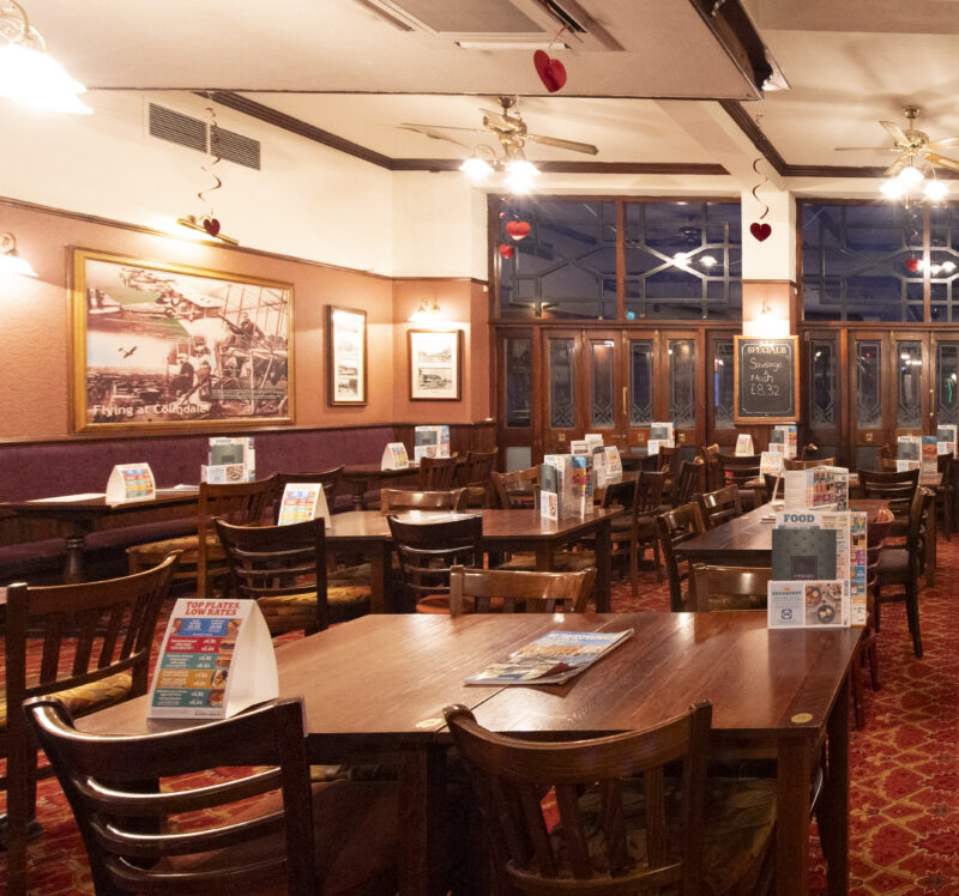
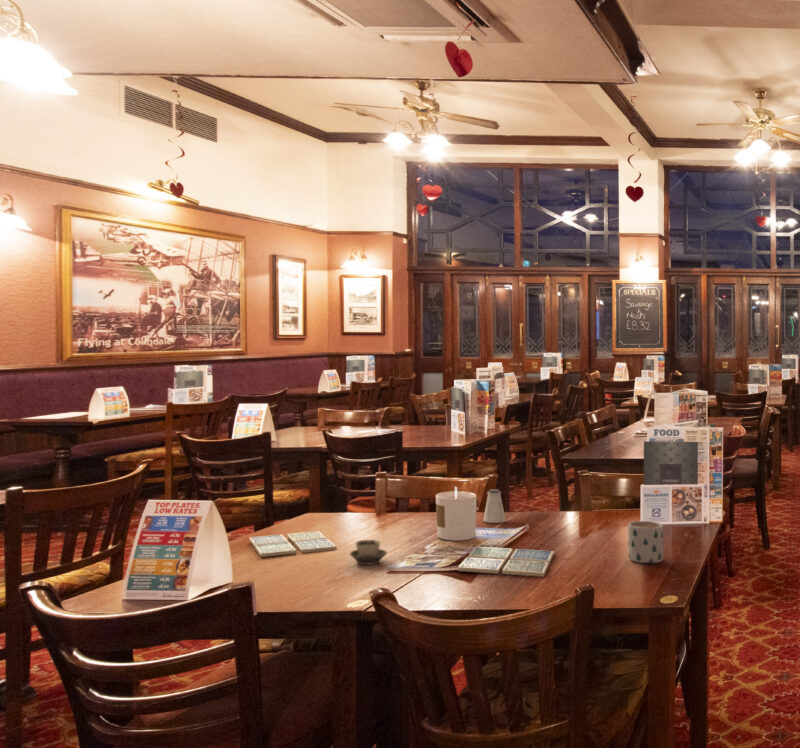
+ cup [349,539,388,566]
+ mug [627,520,664,564]
+ drink coaster [248,530,337,558]
+ drink coaster [457,546,555,578]
+ candle [435,486,477,542]
+ saltshaker [482,488,507,524]
